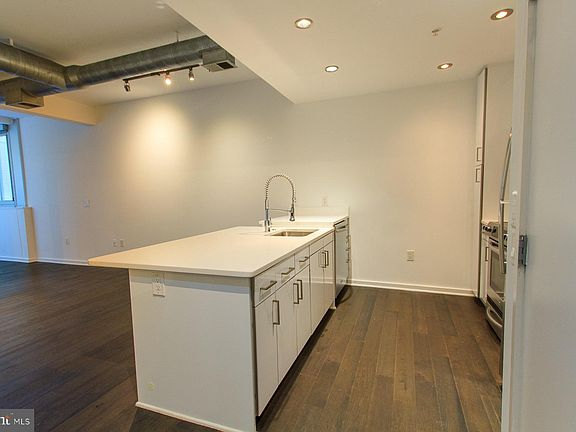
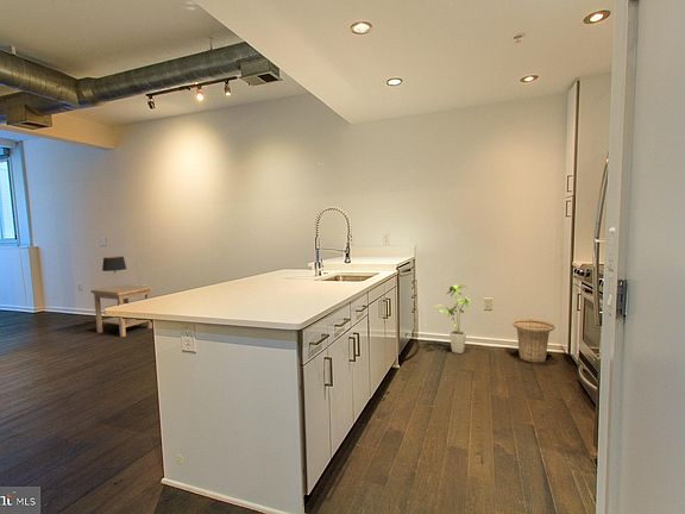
+ house plant [434,283,472,355]
+ table lamp [101,256,127,288]
+ basket [511,318,557,364]
+ side table [90,283,153,338]
